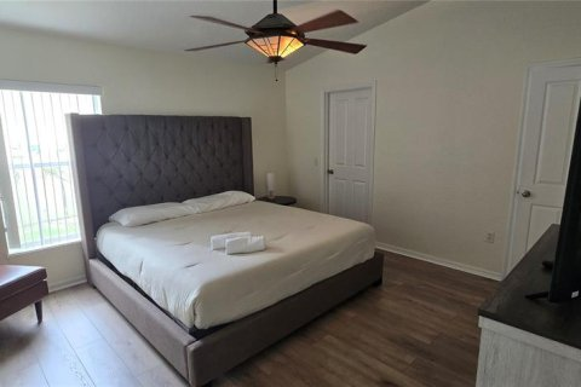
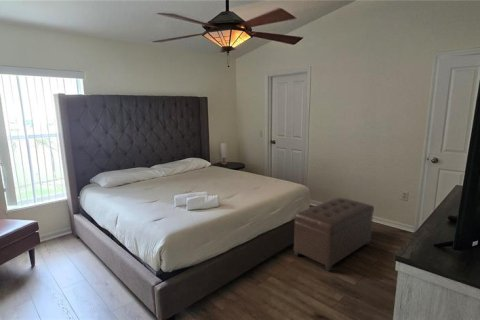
+ ottoman [293,197,375,272]
